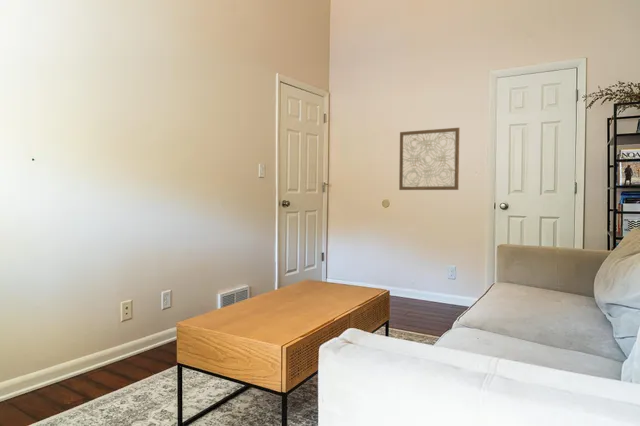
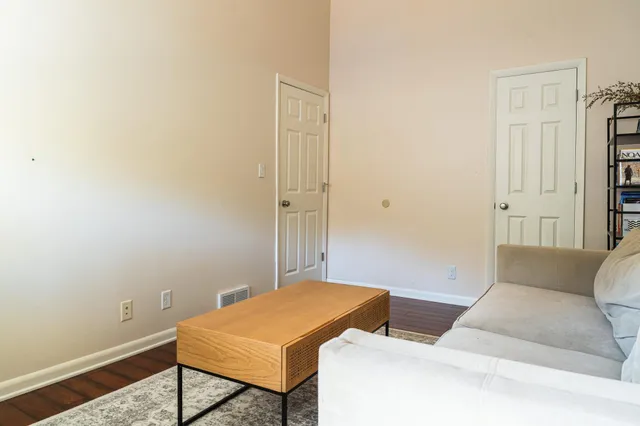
- wall art [398,127,461,191]
